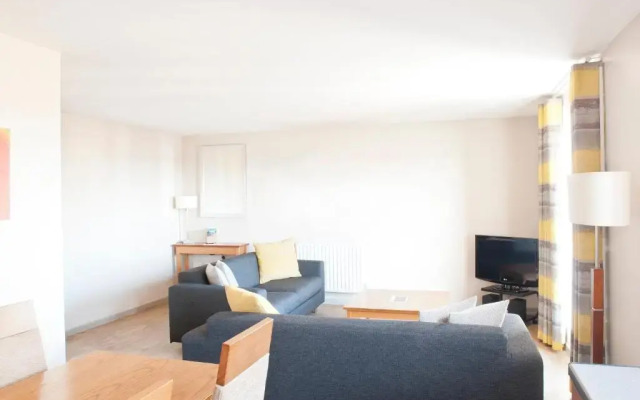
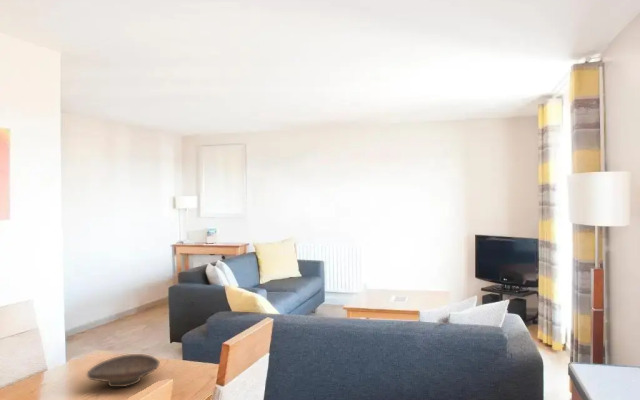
+ decorative bowl [86,353,161,388]
